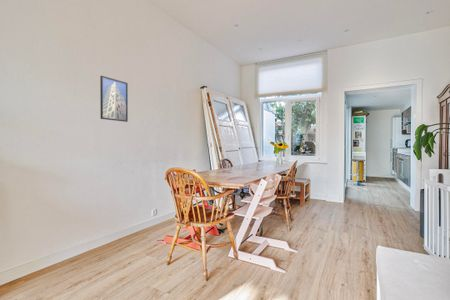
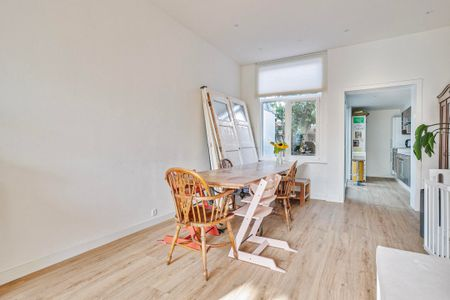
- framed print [99,75,129,123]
